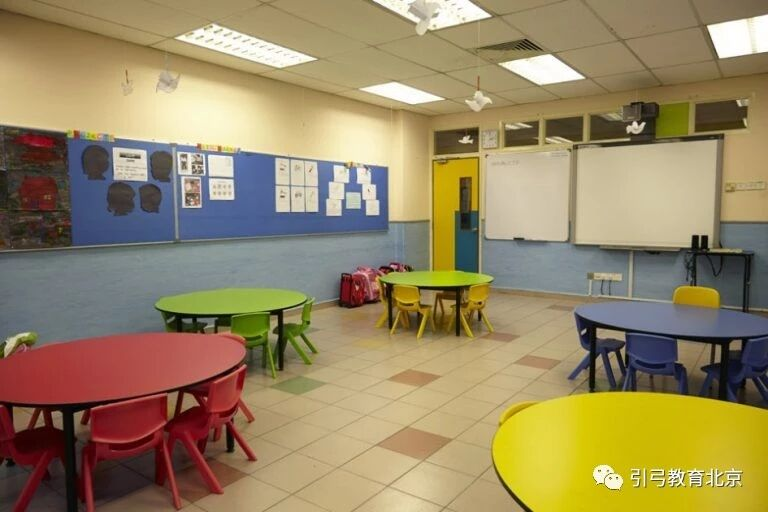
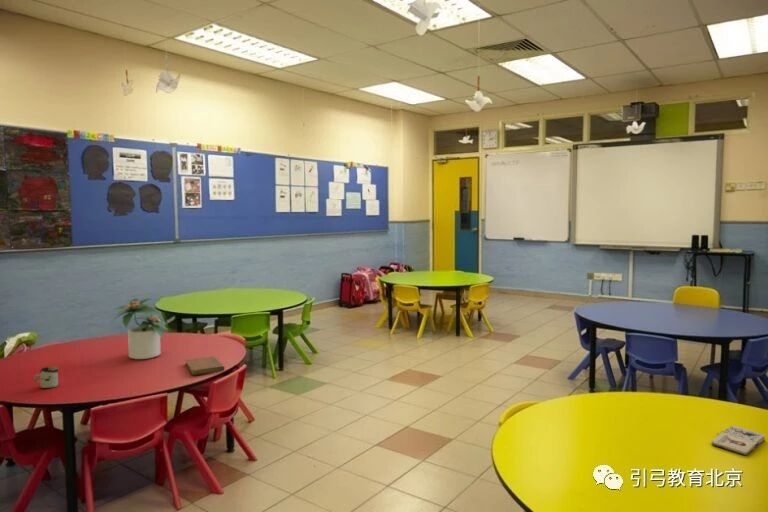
+ potted plant [111,297,170,360]
+ cup [33,366,59,389]
+ paperback book [710,425,766,456]
+ notebook [184,355,225,376]
